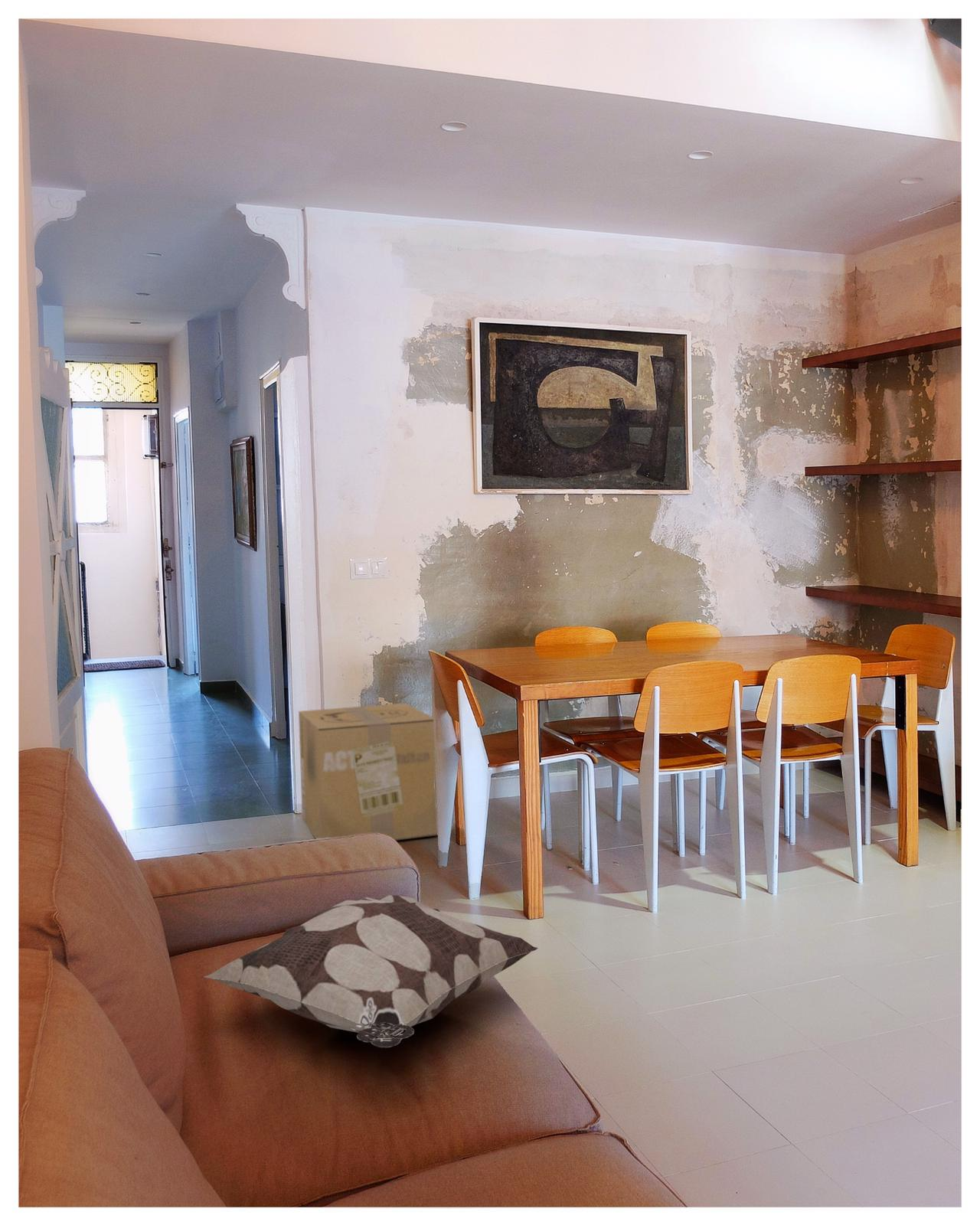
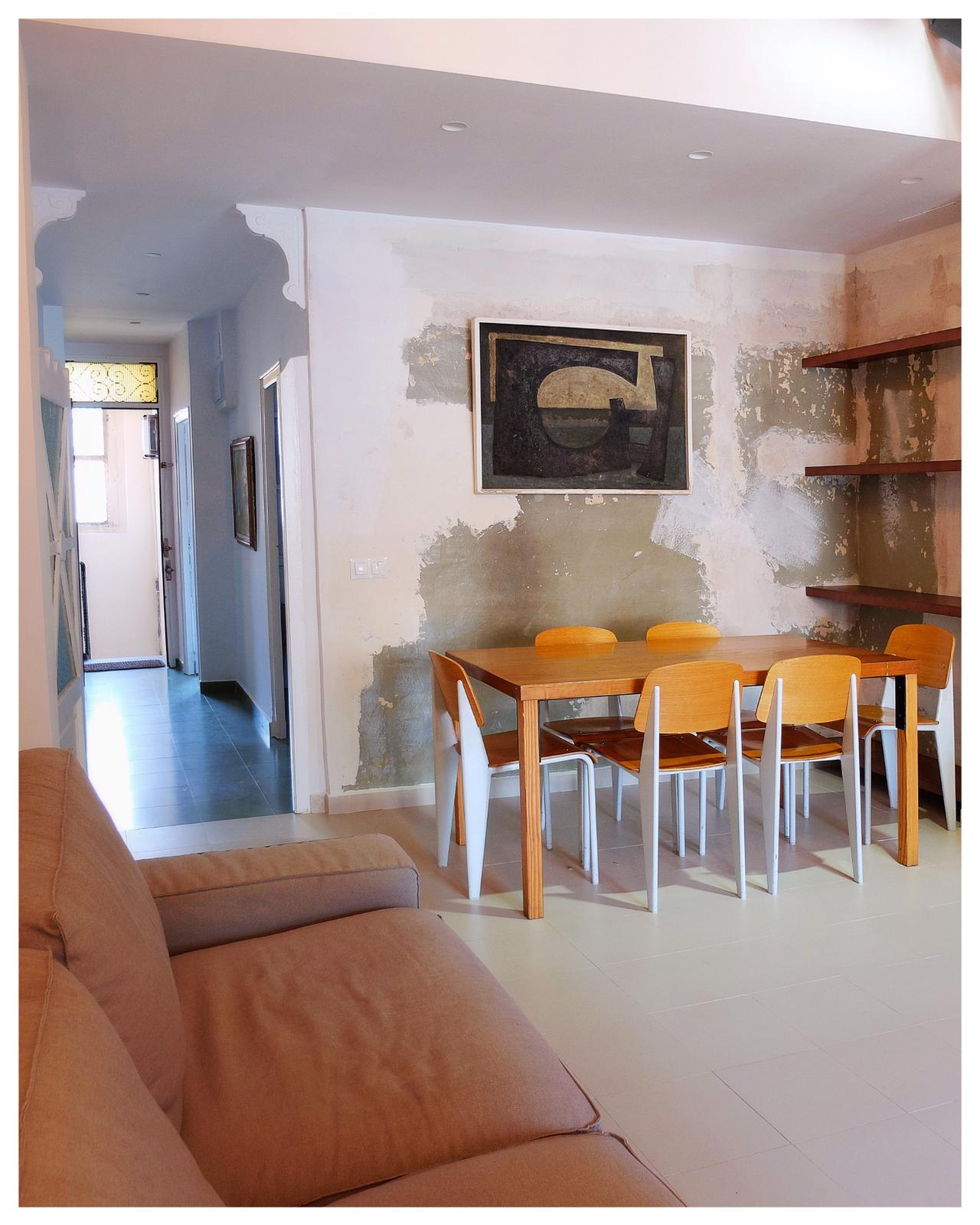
- cardboard box [298,702,438,841]
- decorative pillow [203,894,538,1048]
